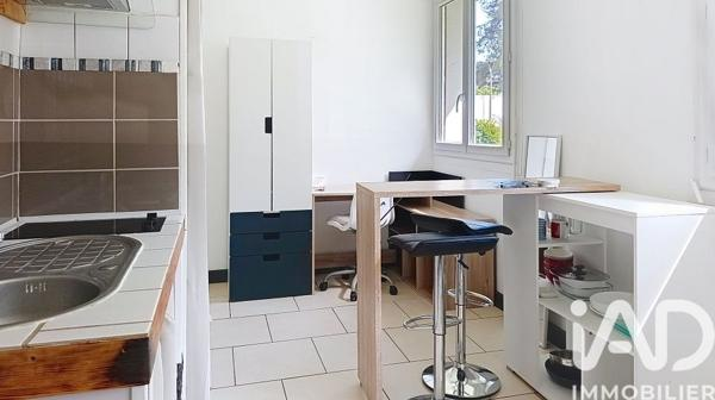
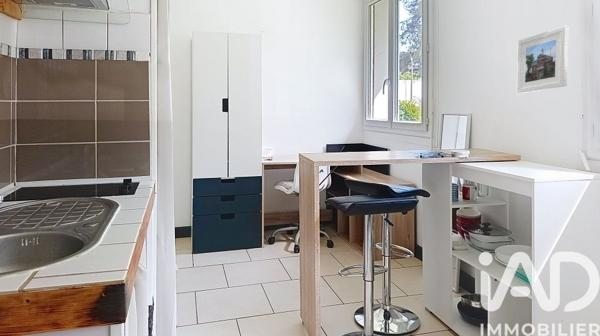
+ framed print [516,25,570,95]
